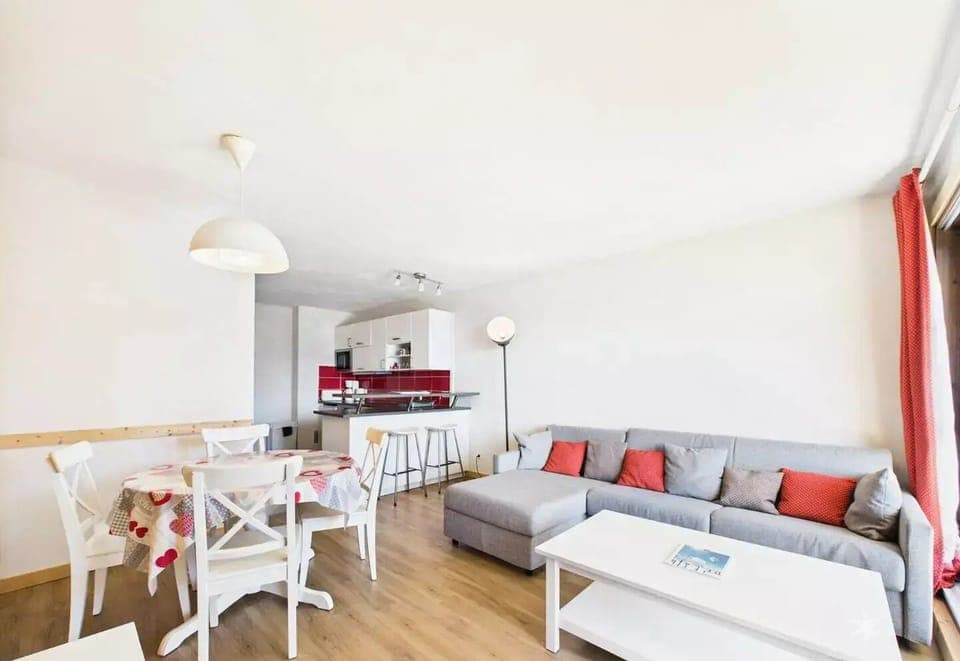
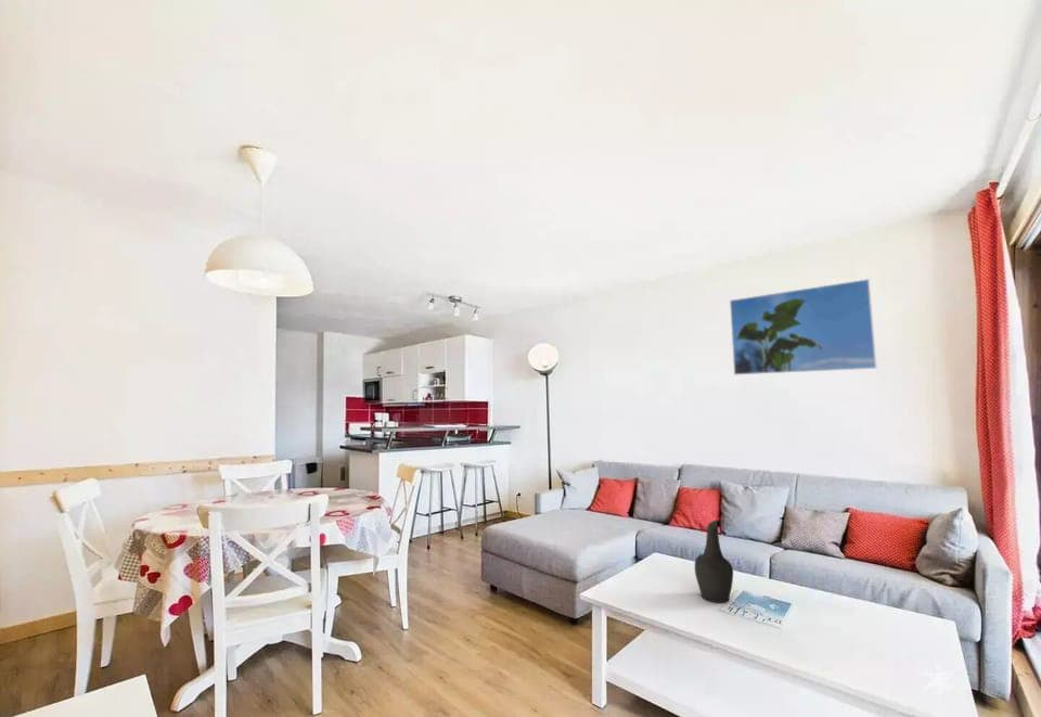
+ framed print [729,278,877,376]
+ decorative vase [694,518,734,604]
